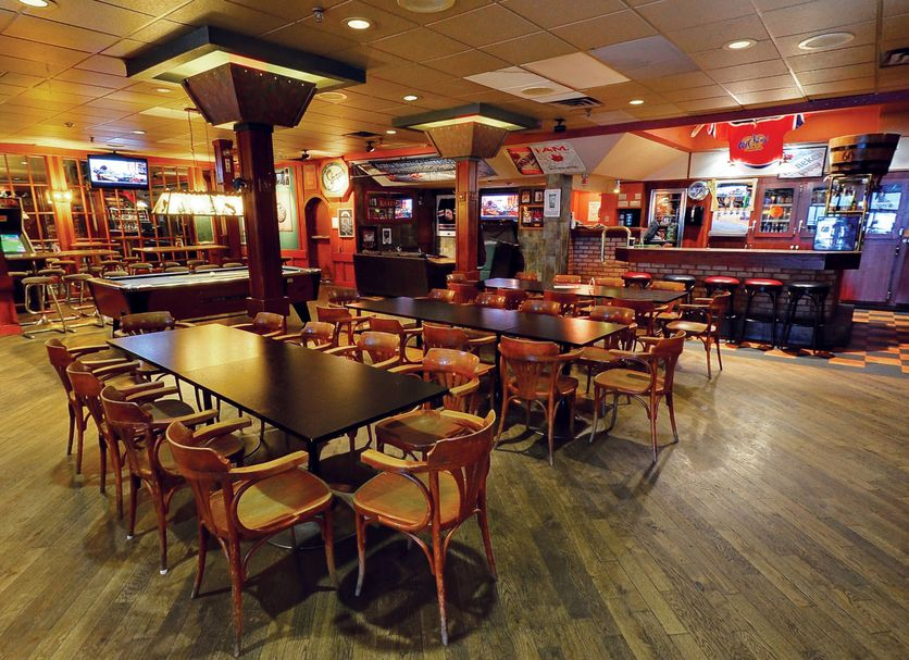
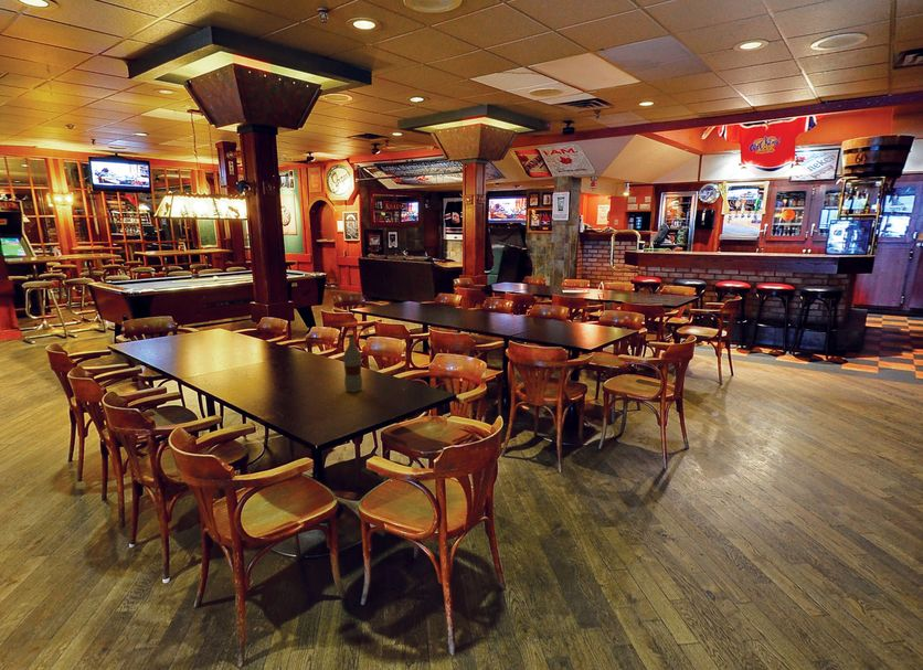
+ bottle [342,333,363,393]
